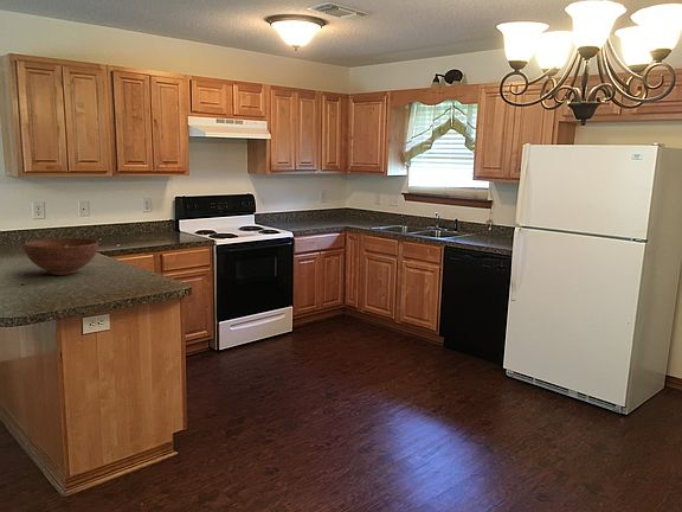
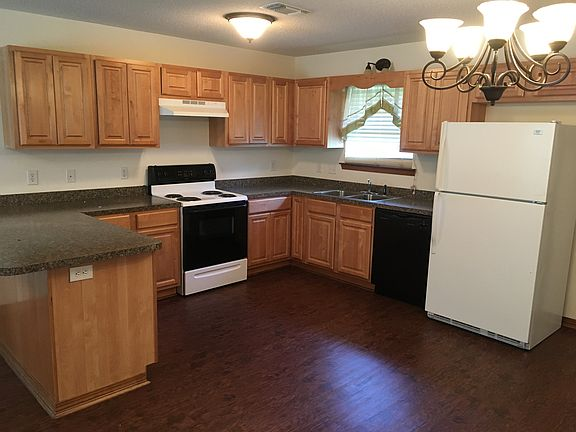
- fruit bowl [22,237,99,276]
